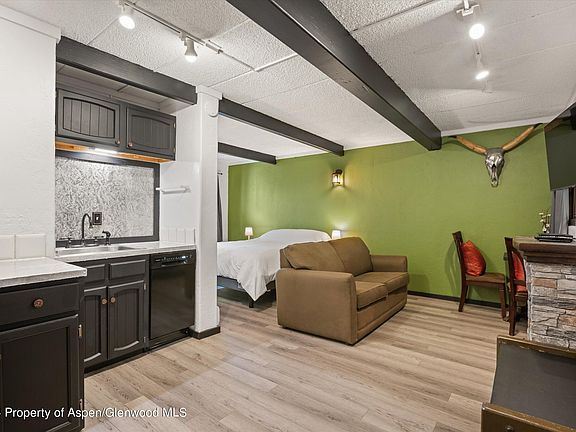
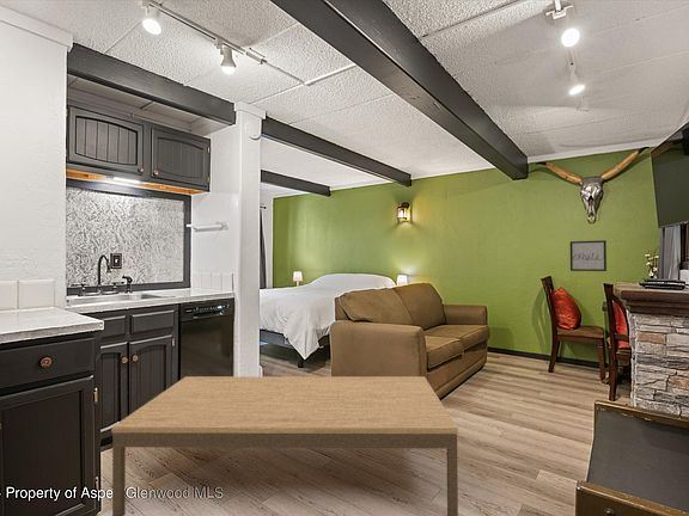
+ wall art [569,239,608,272]
+ coffee table [110,375,459,516]
